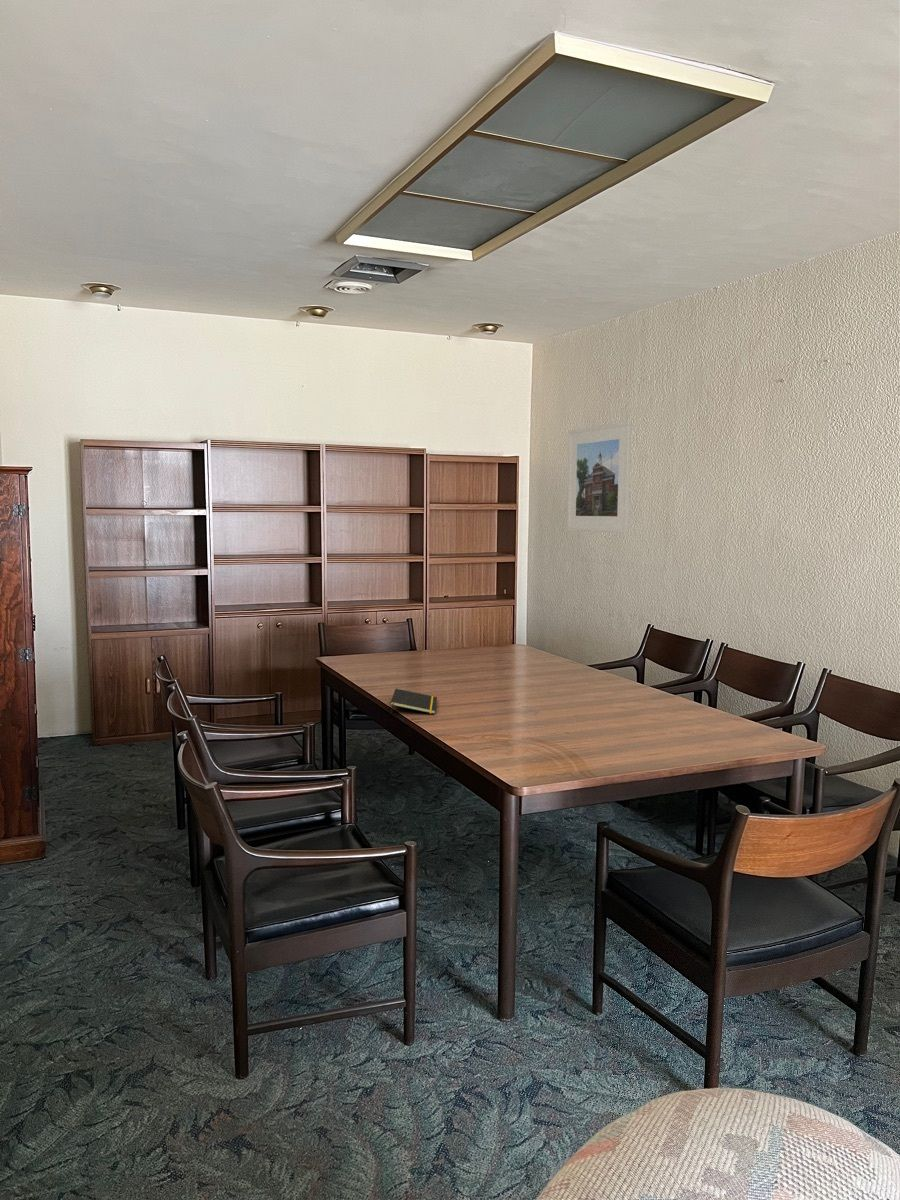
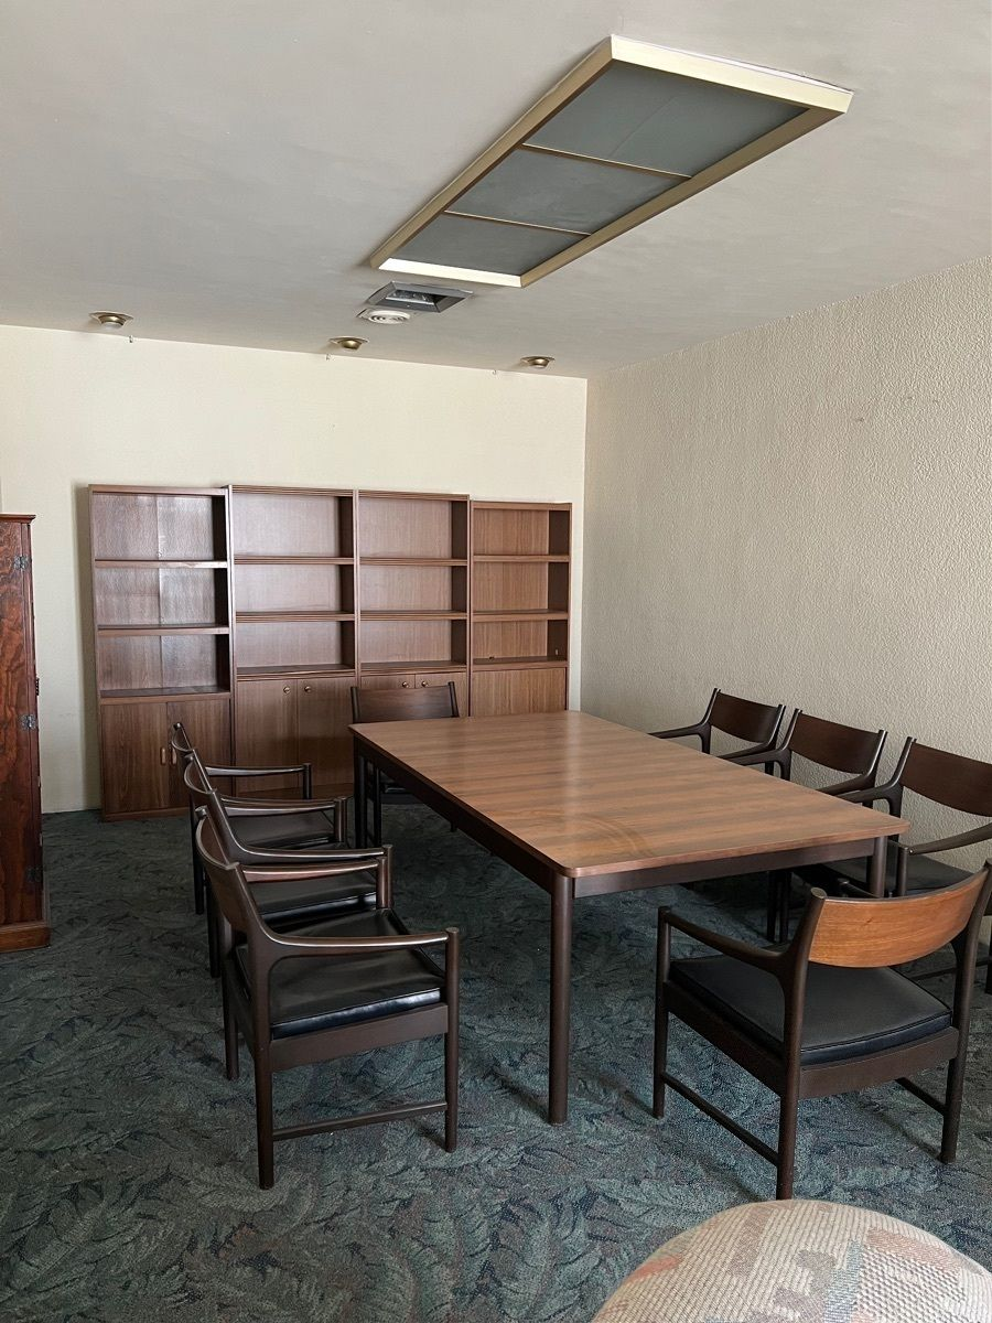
- notepad [389,688,438,715]
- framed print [566,420,632,534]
